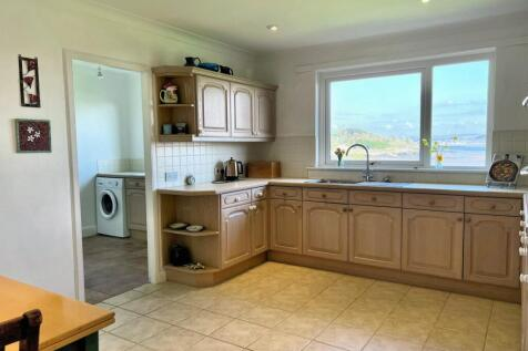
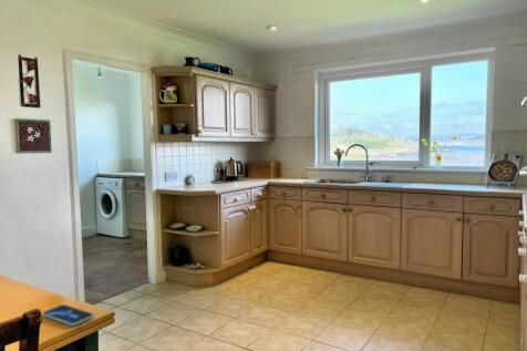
+ smartphone [42,303,94,327]
